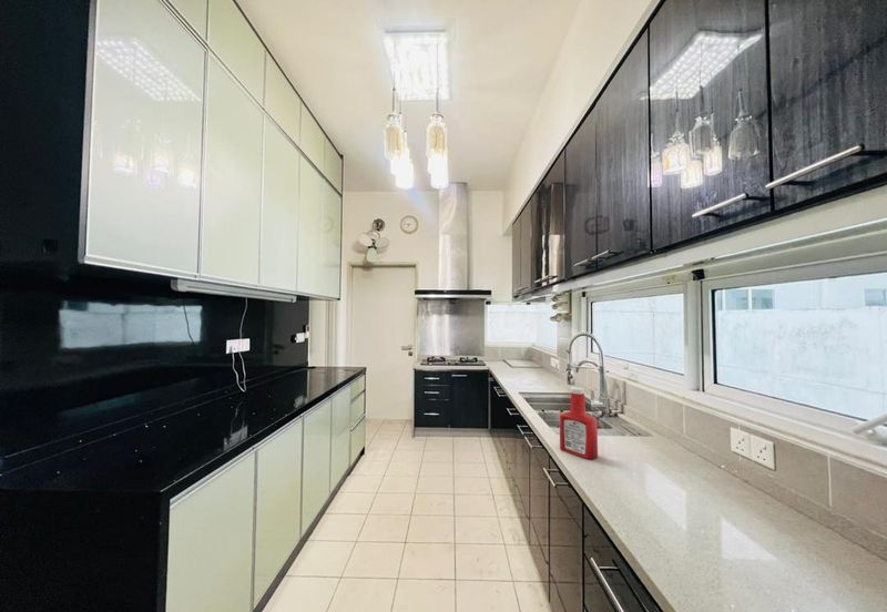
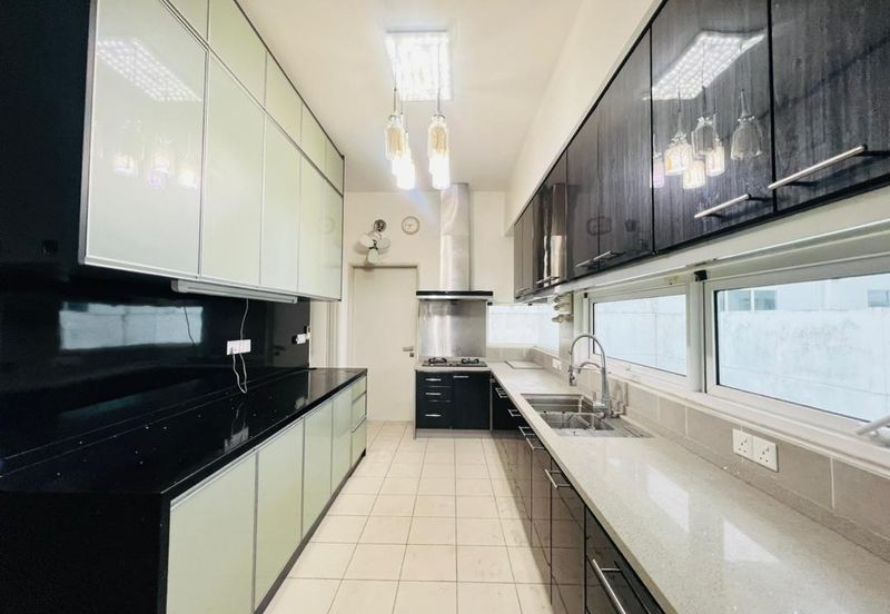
- soap bottle [559,386,599,460]
